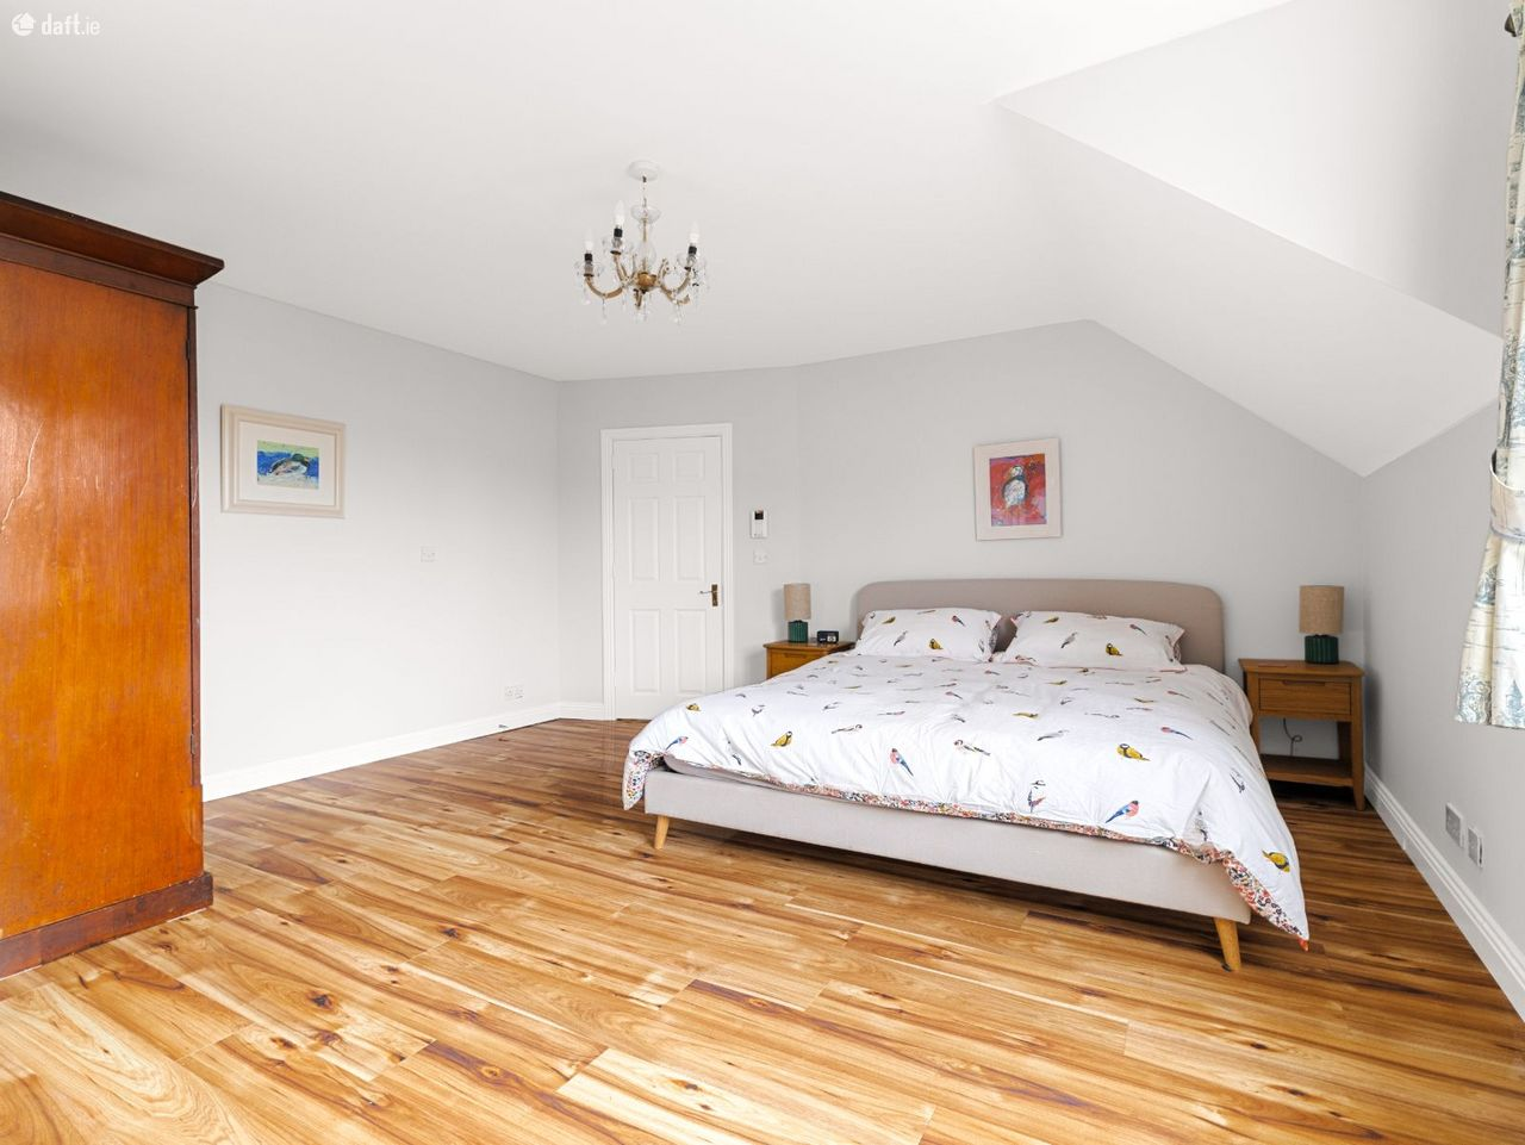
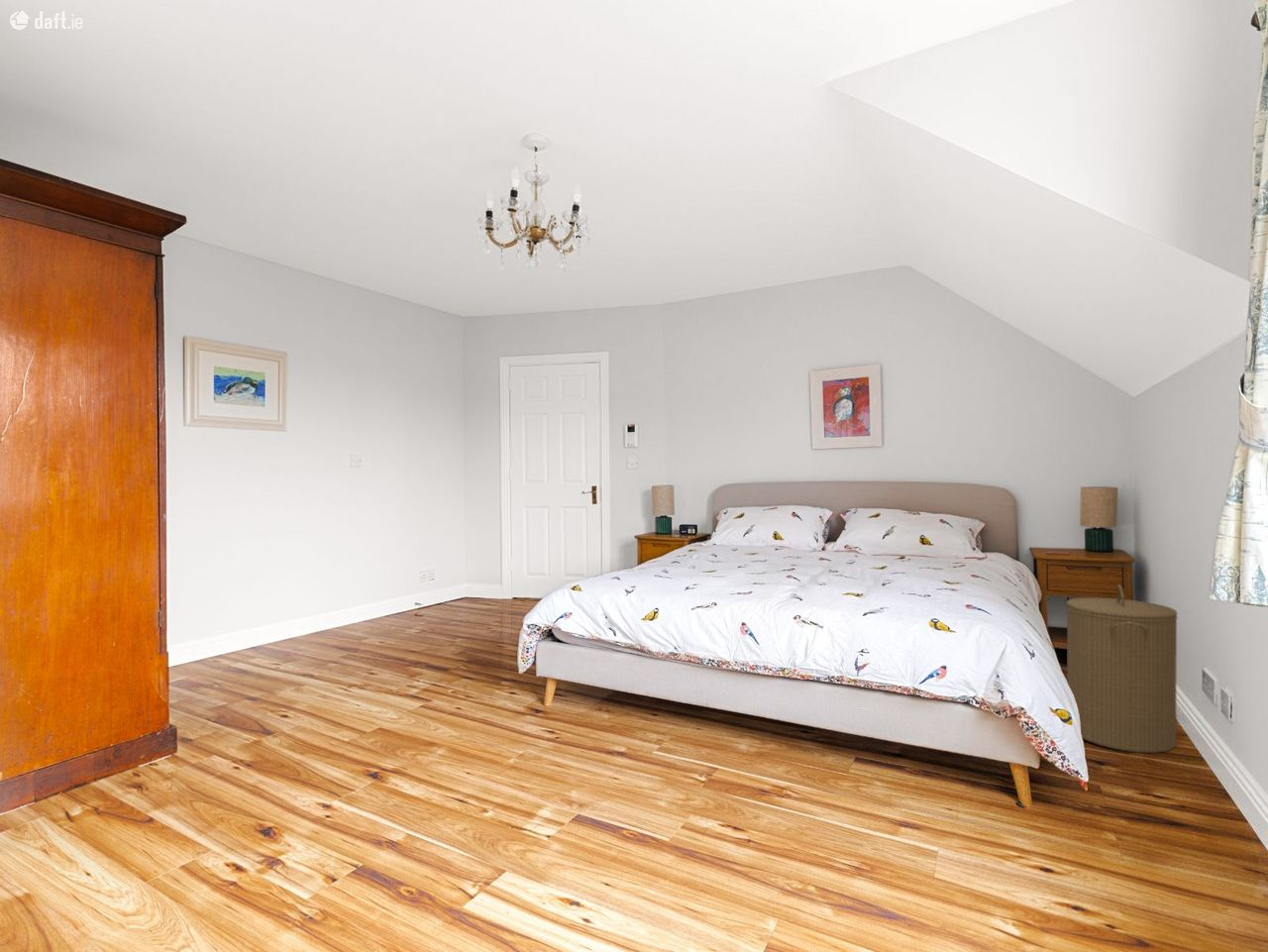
+ laundry hamper [1066,583,1179,754]
